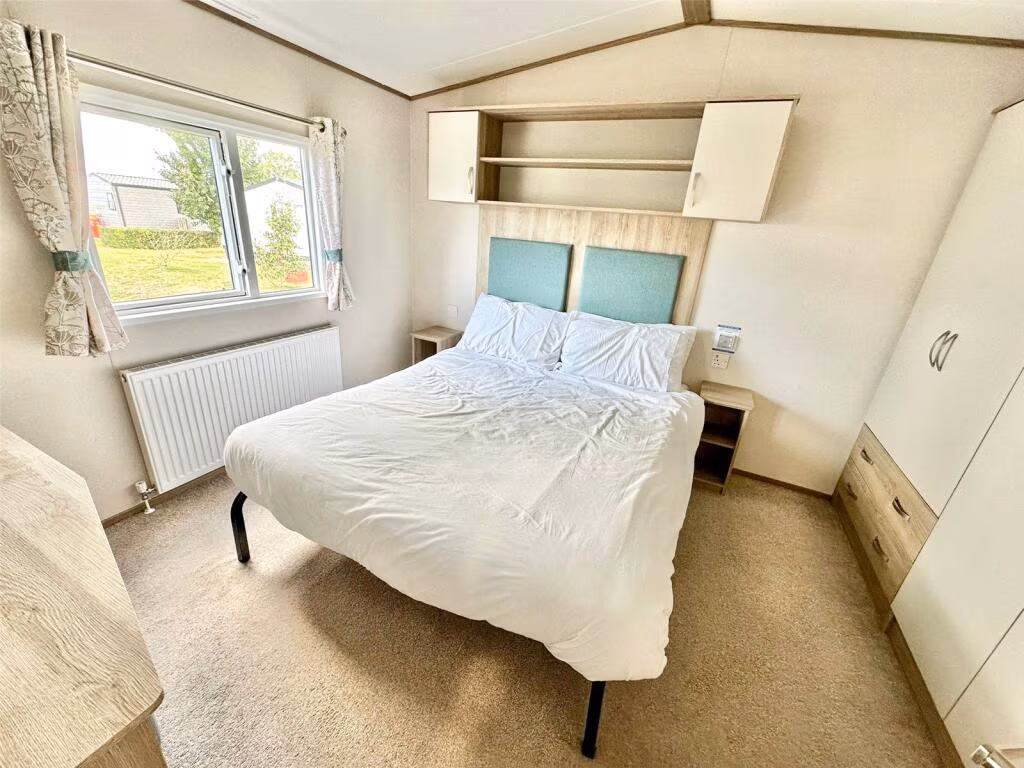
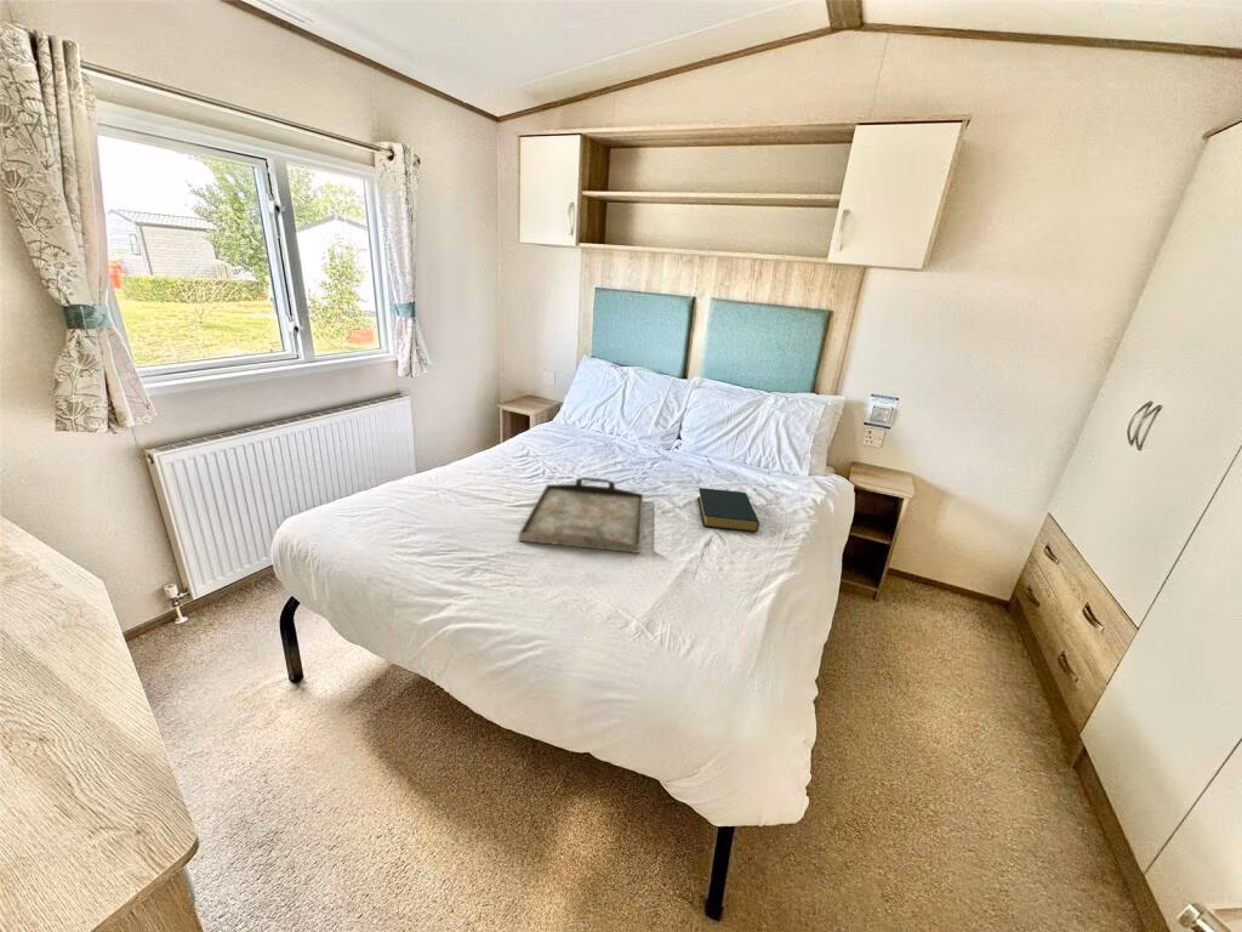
+ hardback book [696,487,760,533]
+ serving tray [517,476,644,555]
